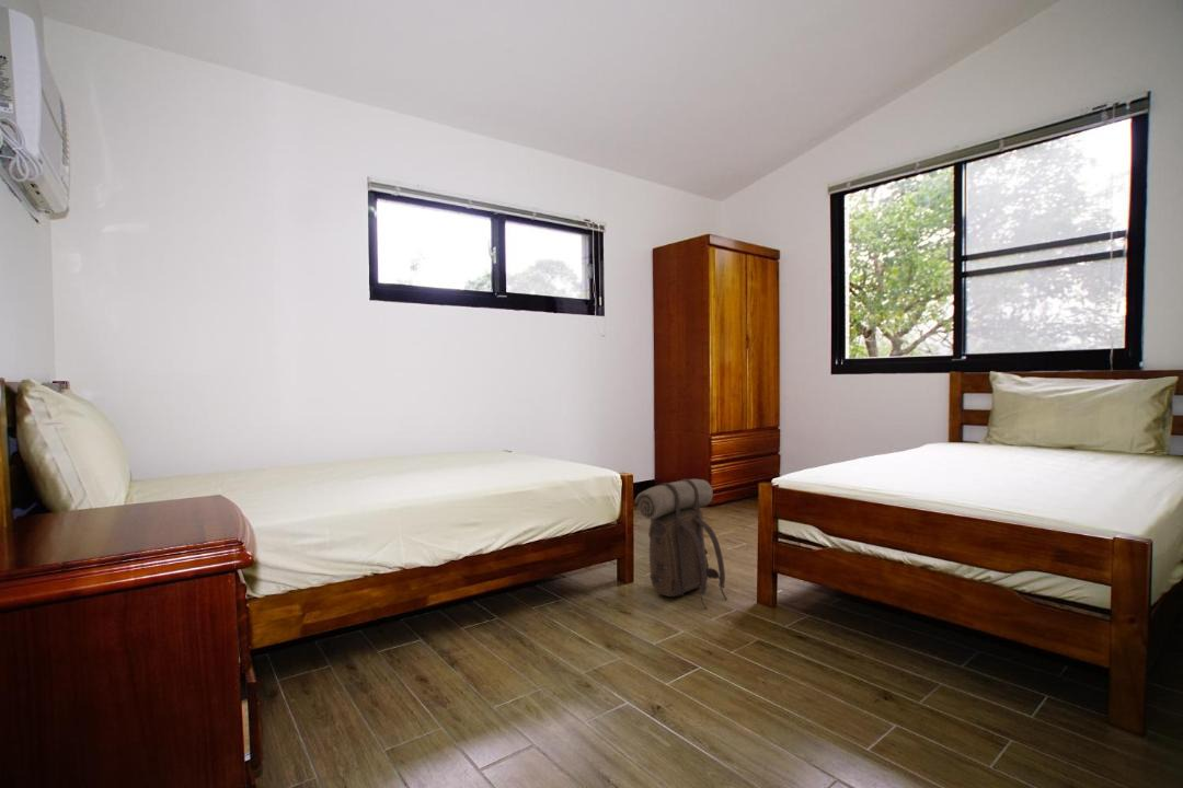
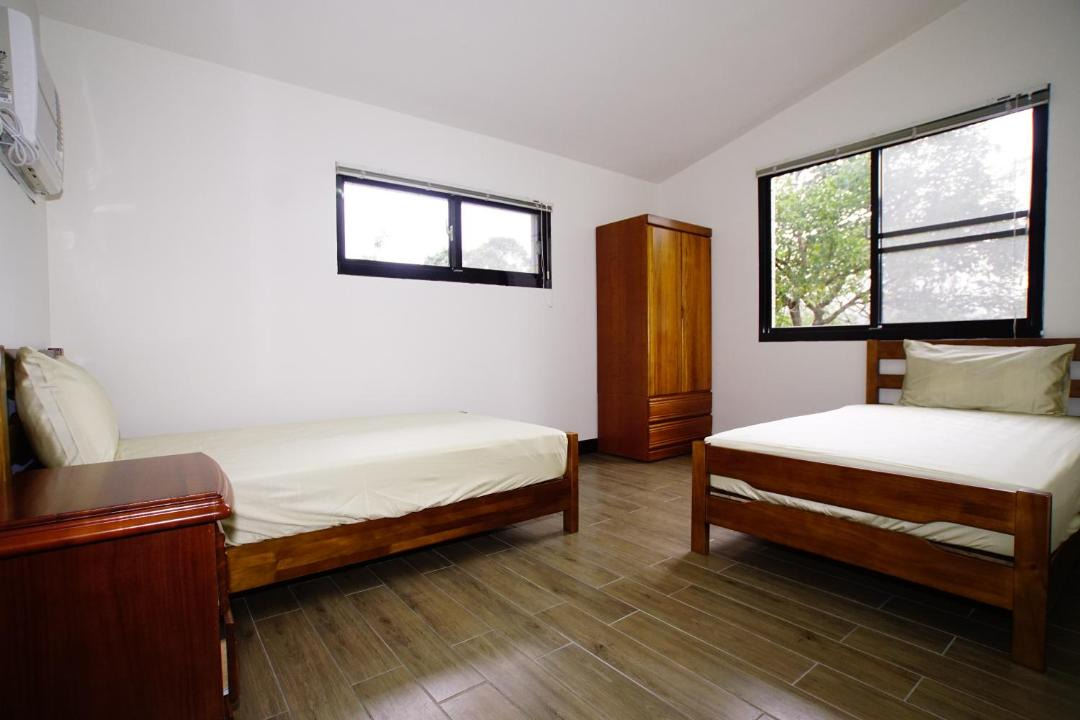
- backpack [634,478,728,610]
